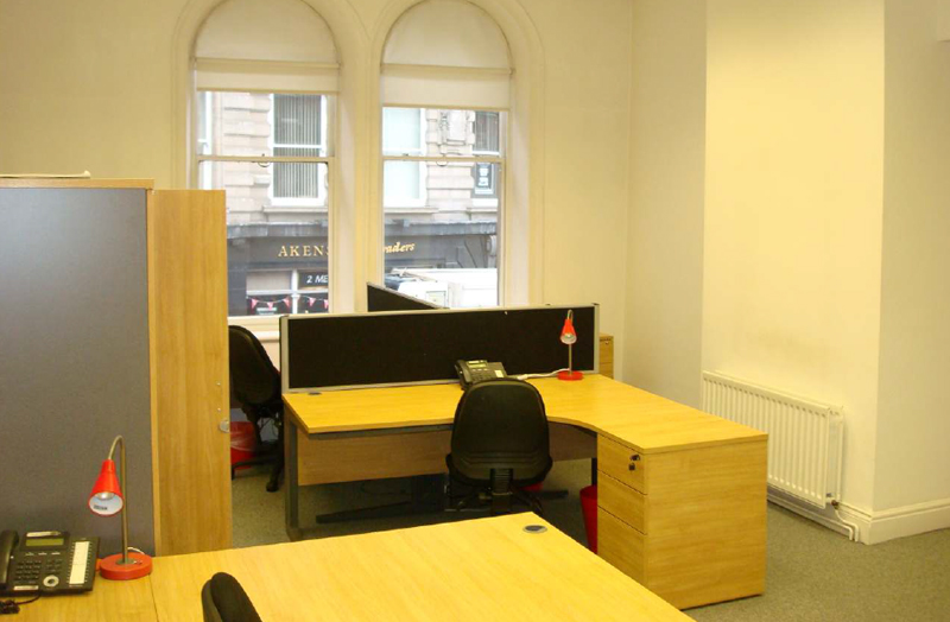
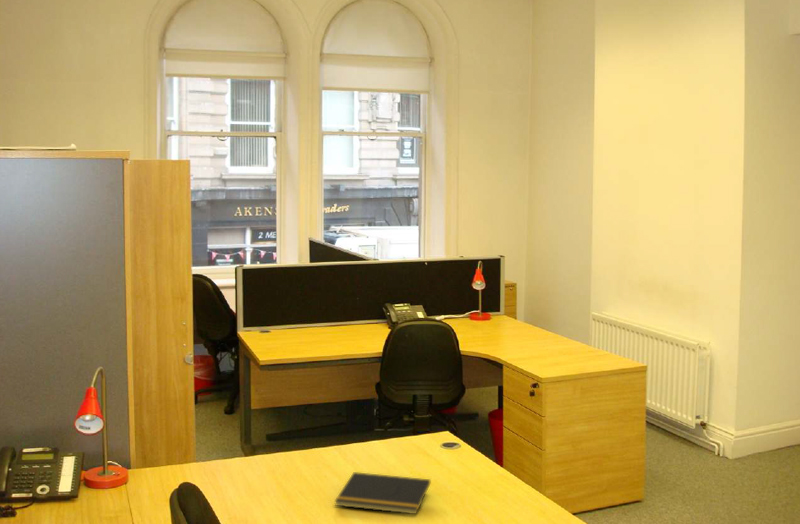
+ notepad [334,471,431,515]
